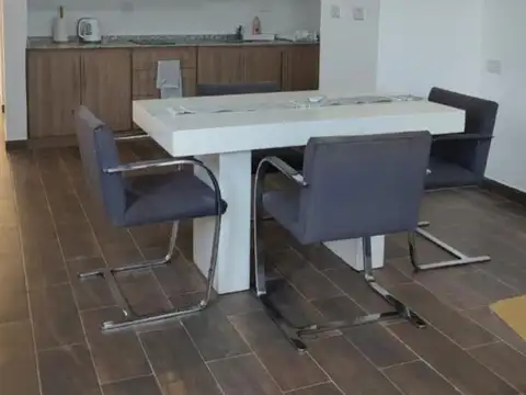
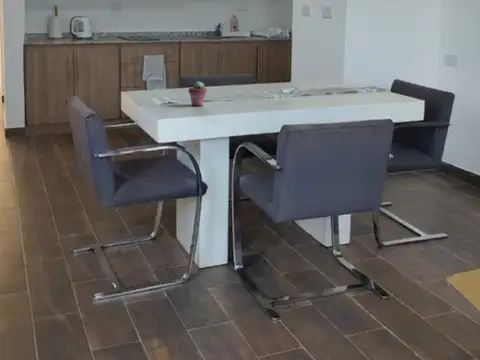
+ potted succulent [188,80,208,107]
